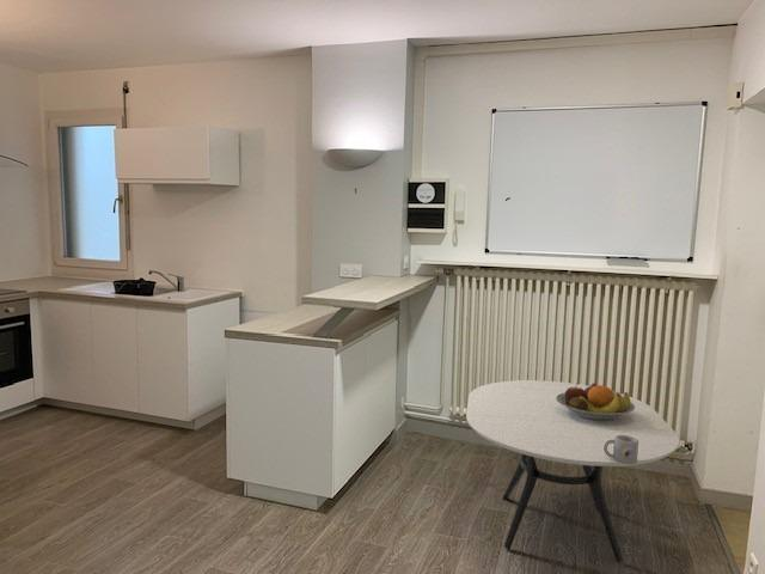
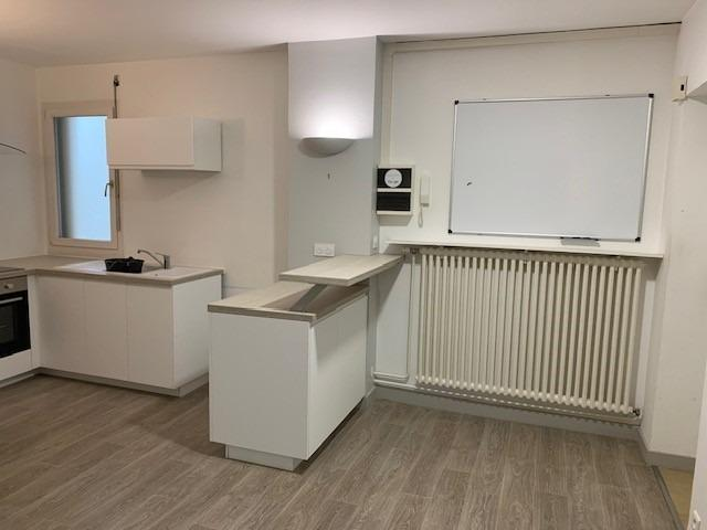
- dining table [465,379,680,563]
- mug [604,435,638,464]
- fruit bowl [556,383,635,420]
